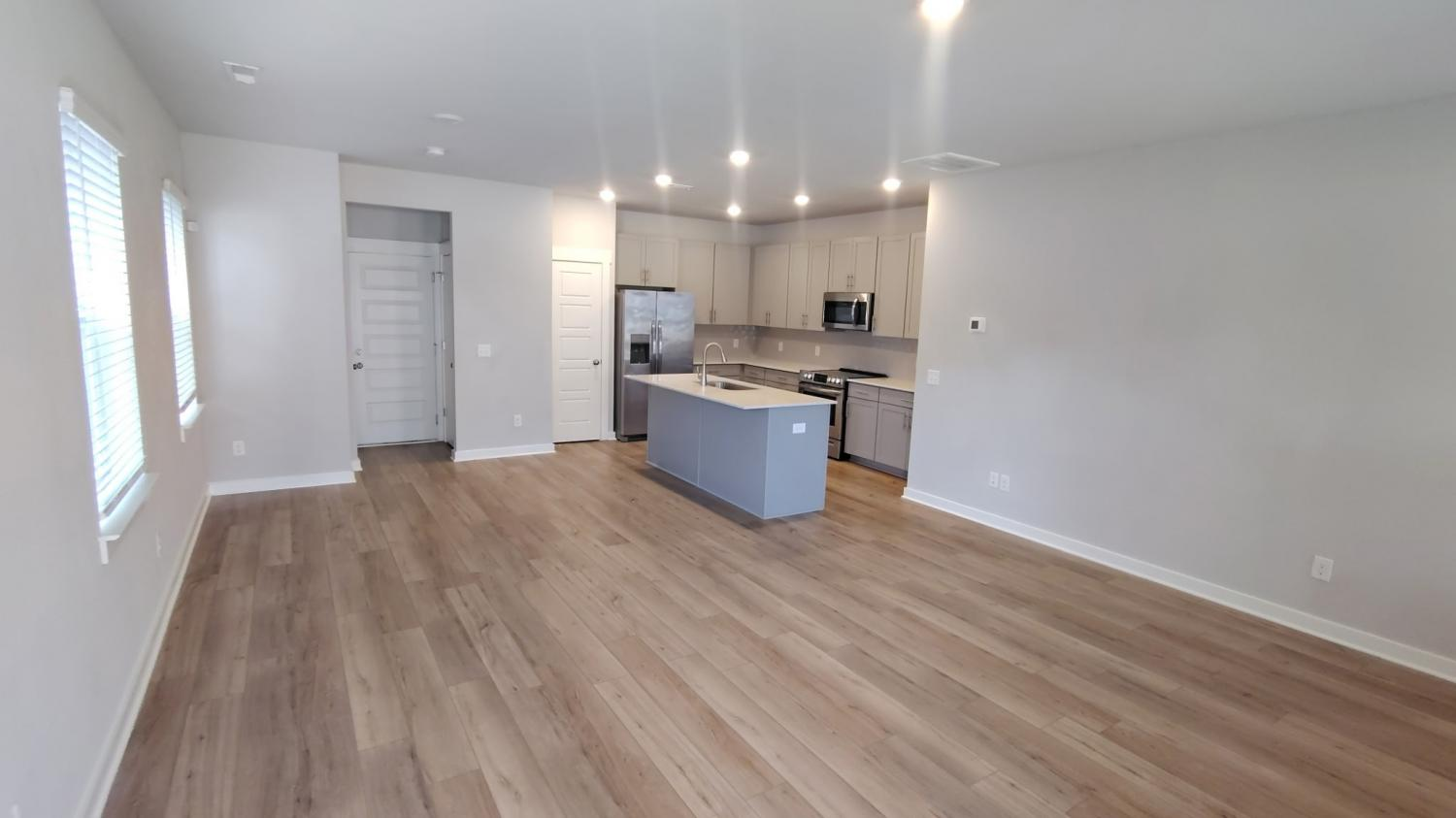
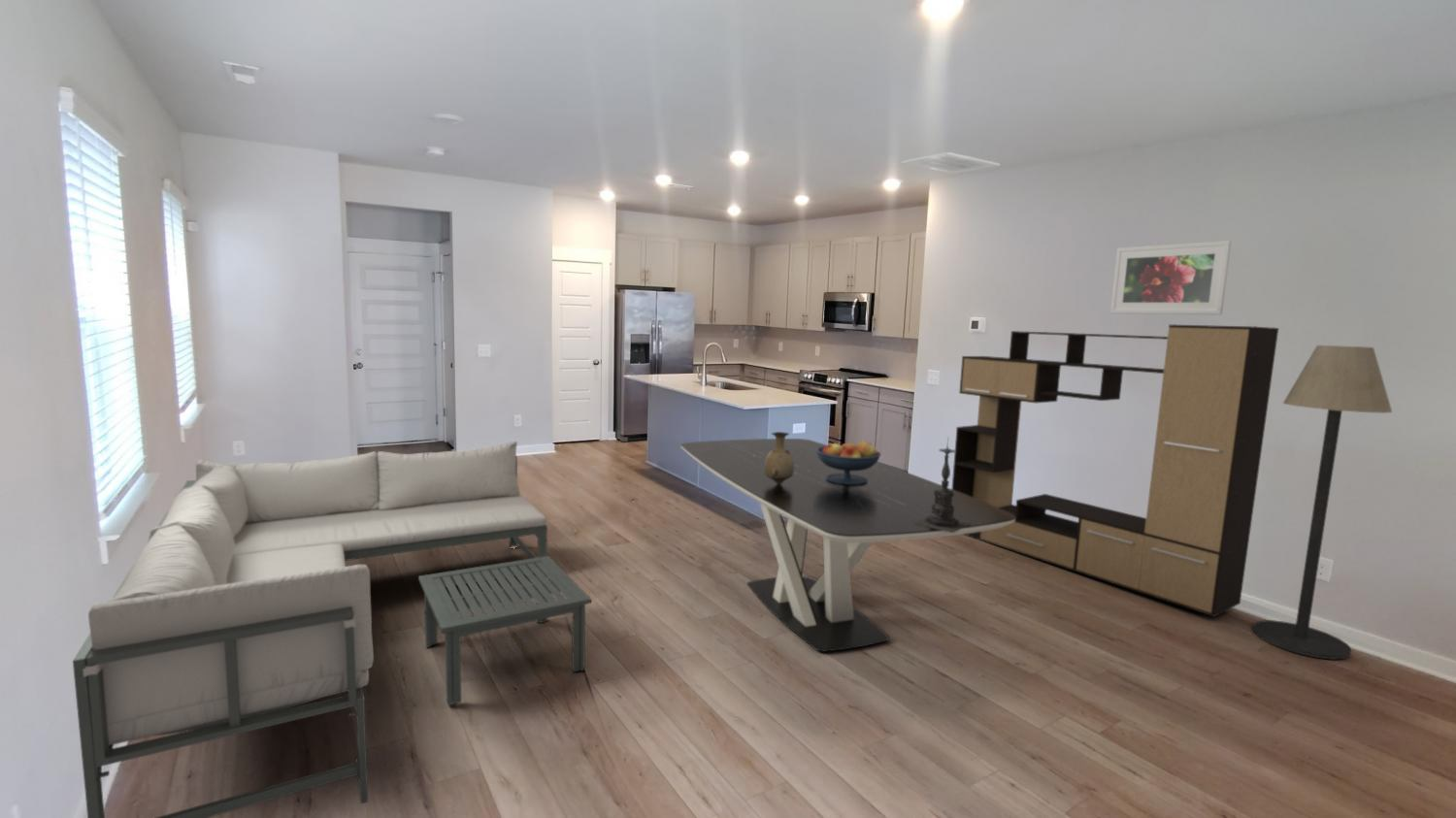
+ candle holder [913,436,972,533]
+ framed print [1109,240,1233,315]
+ vase [765,431,794,484]
+ media console [951,323,1280,618]
+ dining table [680,438,1015,653]
+ floor lamp [1252,344,1393,661]
+ fruit bowl [816,441,882,485]
+ sofa [72,441,592,818]
